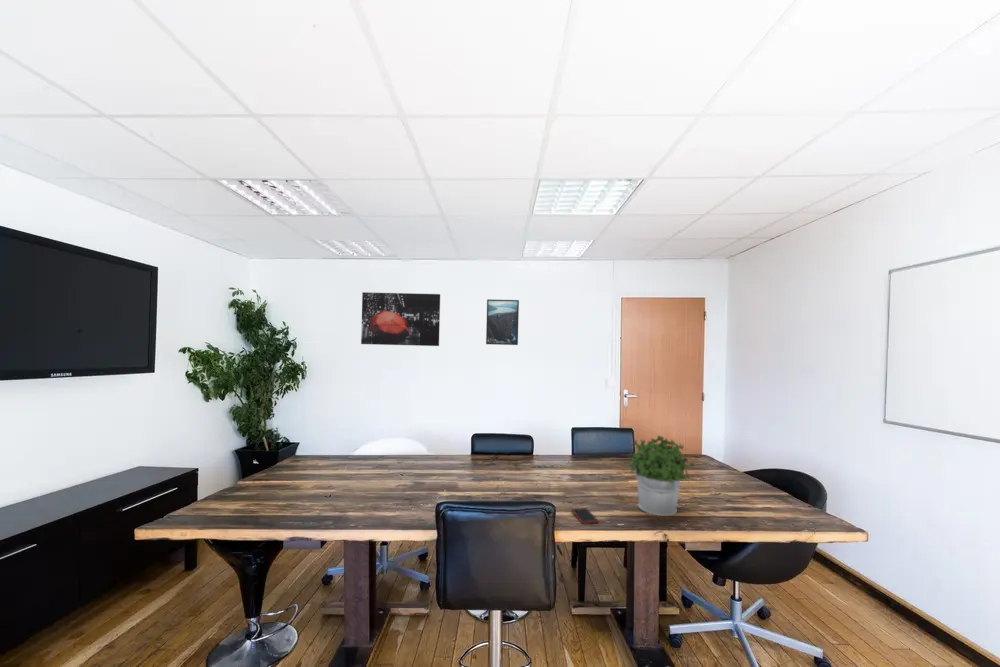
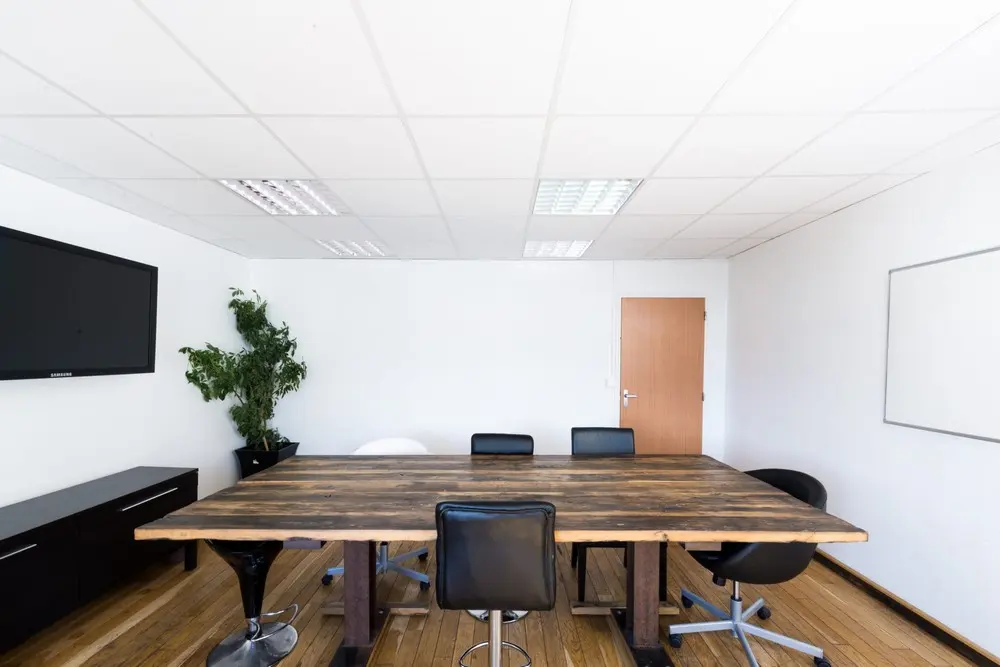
- wall art [360,291,441,347]
- potted plant [627,434,695,517]
- cell phone [570,507,600,525]
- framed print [485,298,520,346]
